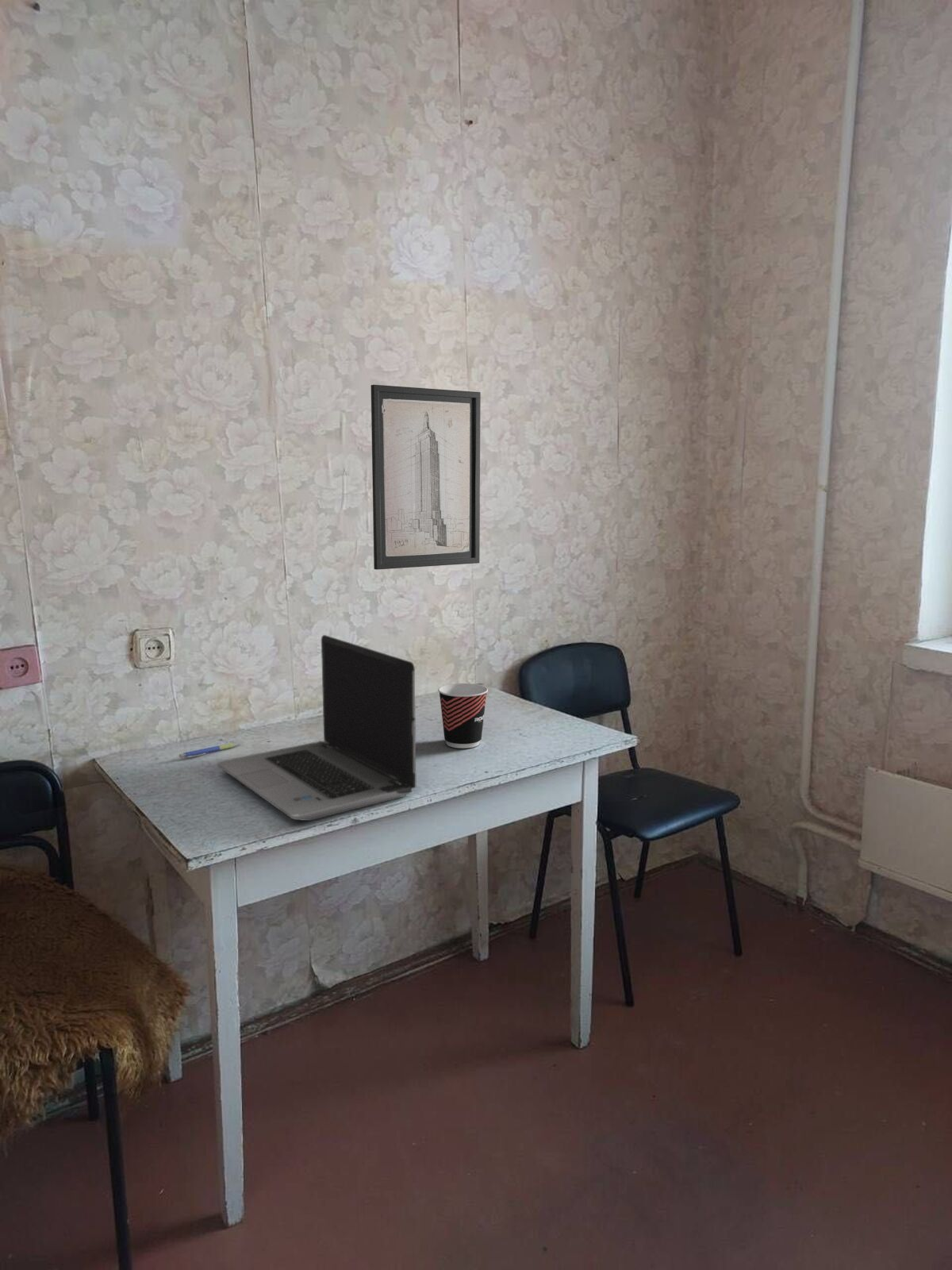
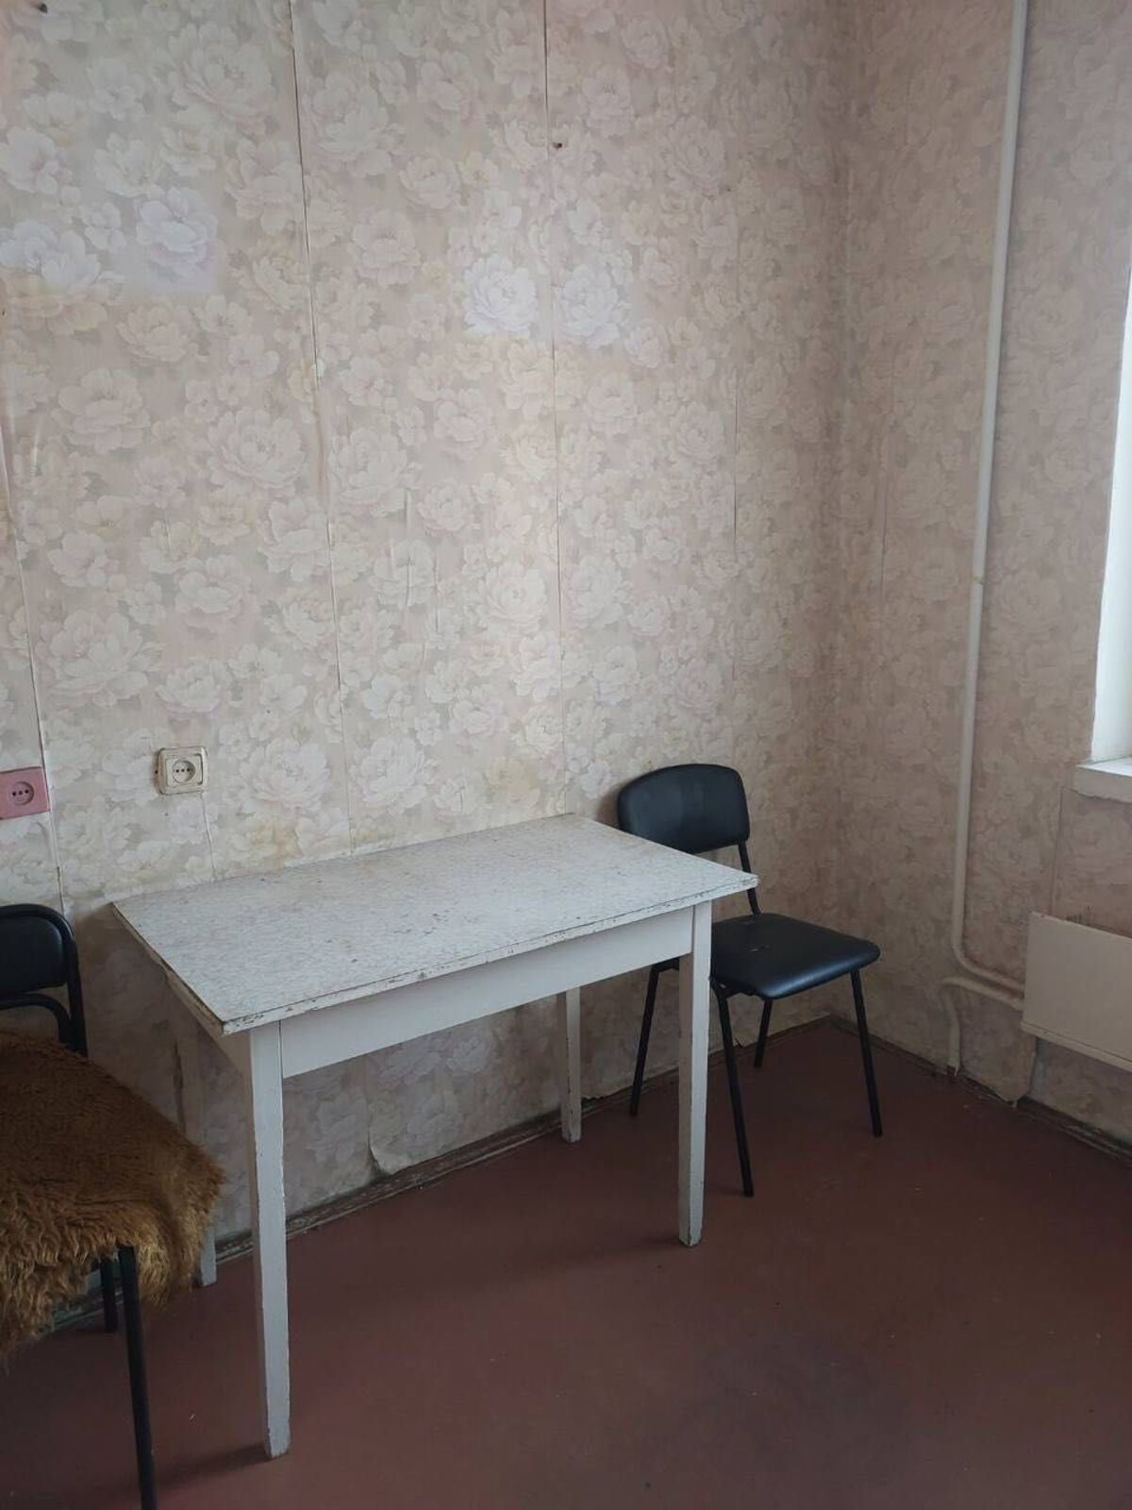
- laptop computer [217,634,417,822]
- pen [178,742,242,759]
- cup [437,683,489,749]
- wall art [370,384,482,571]
